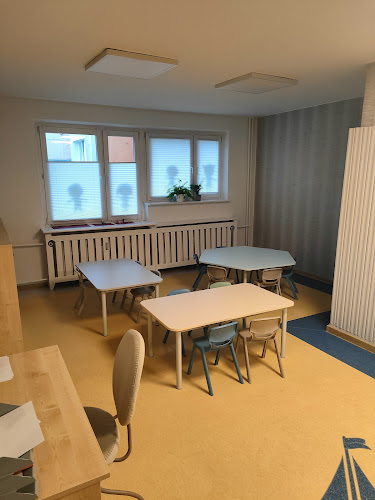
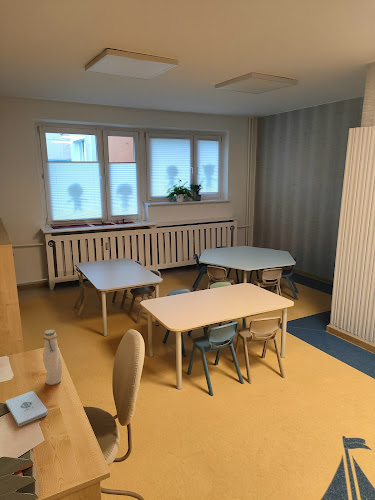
+ notepad [4,390,49,428]
+ water bottle [42,329,63,386]
